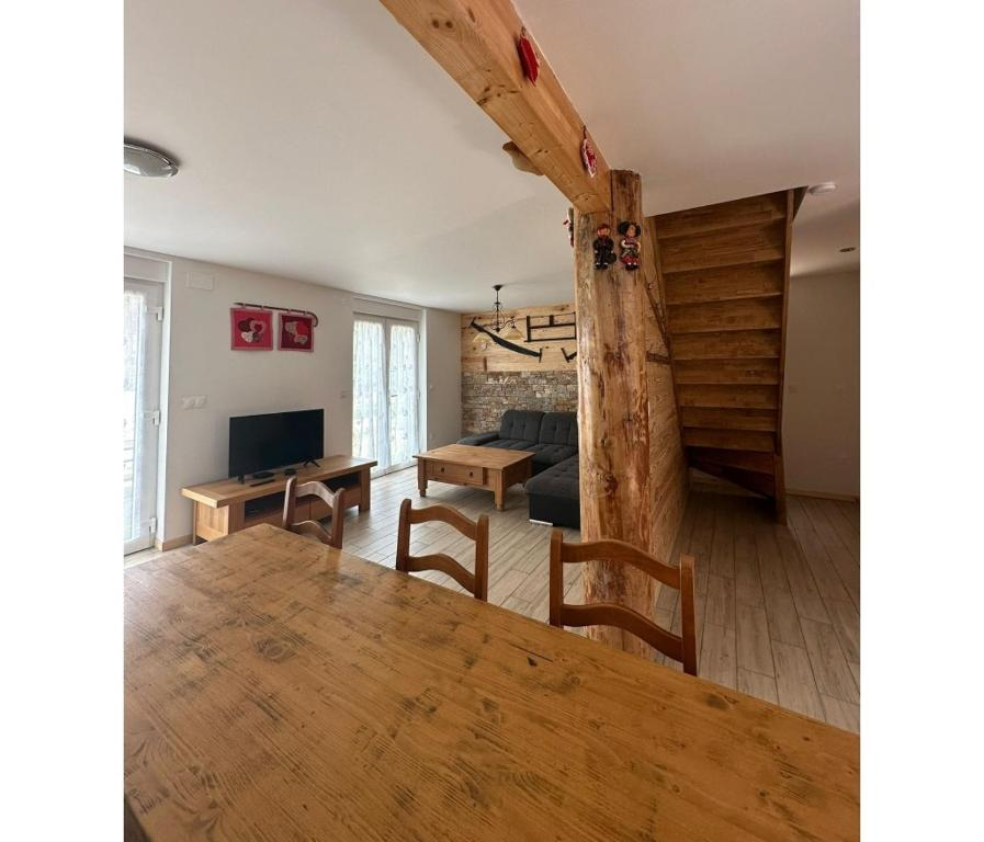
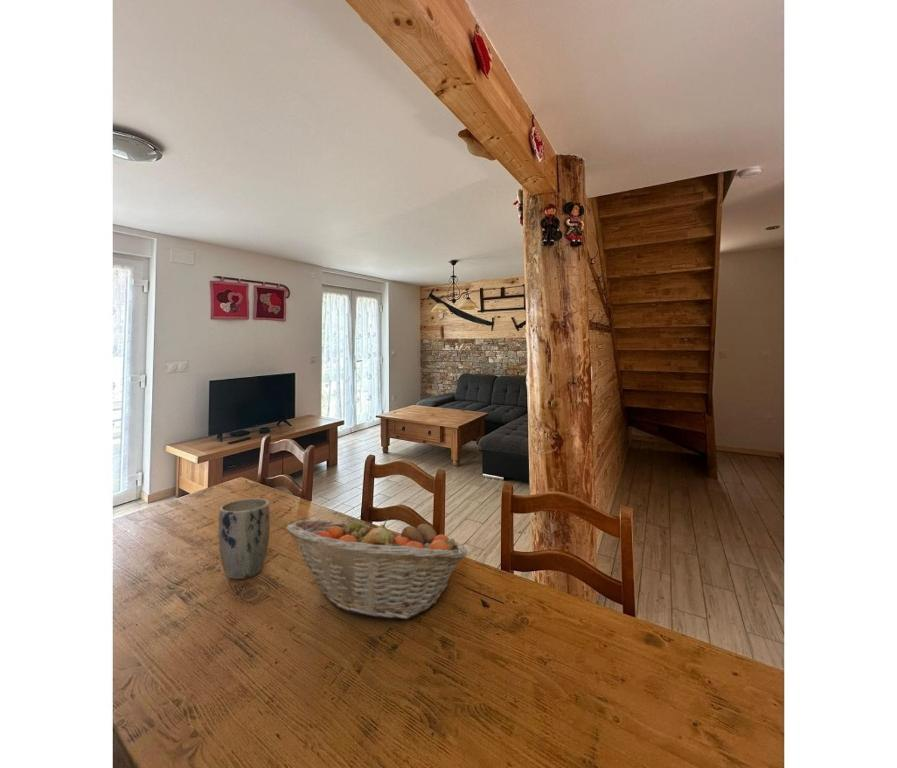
+ fruit basket [285,514,468,620]
+ plant pot [218,497,271,580]
